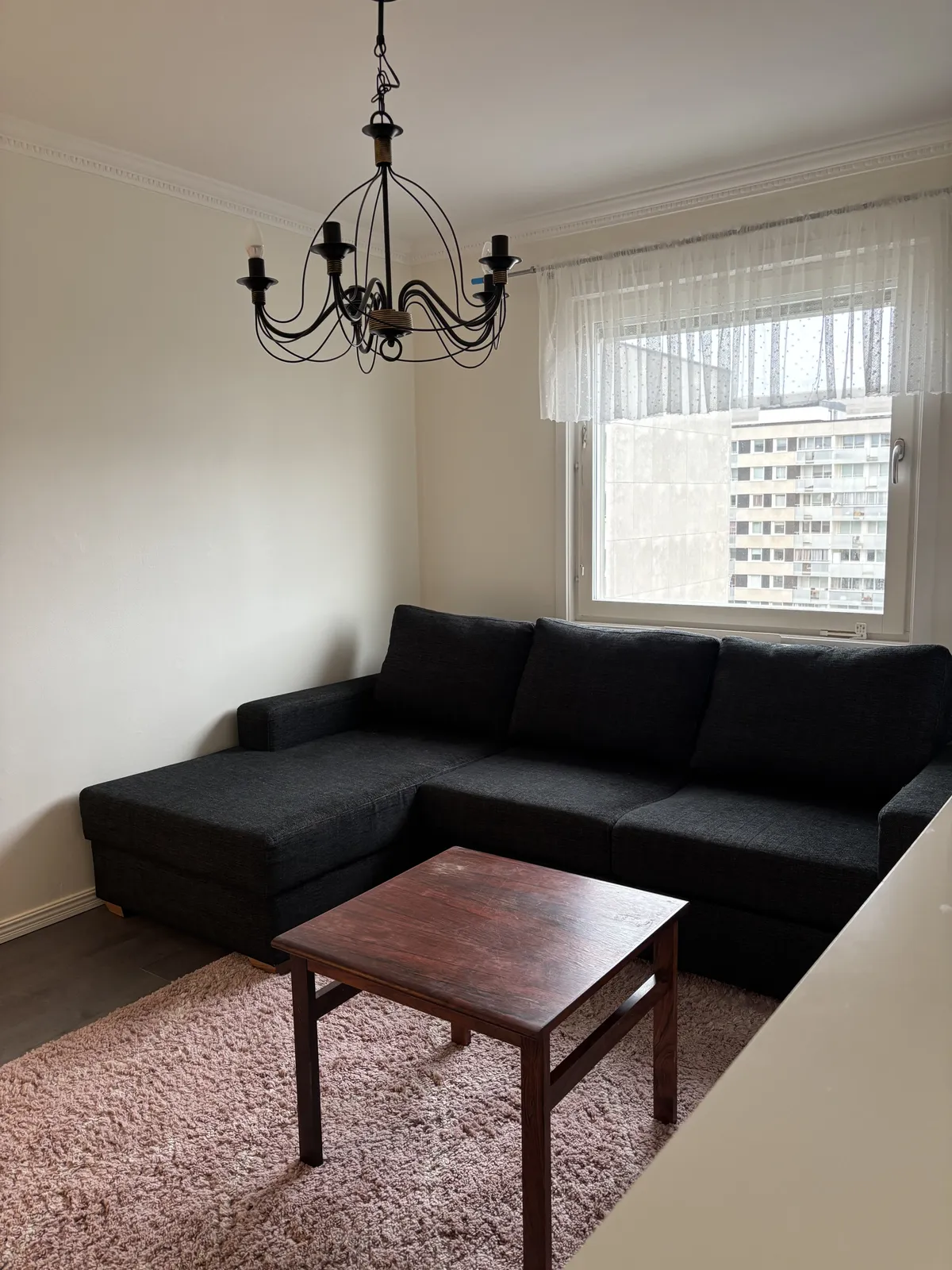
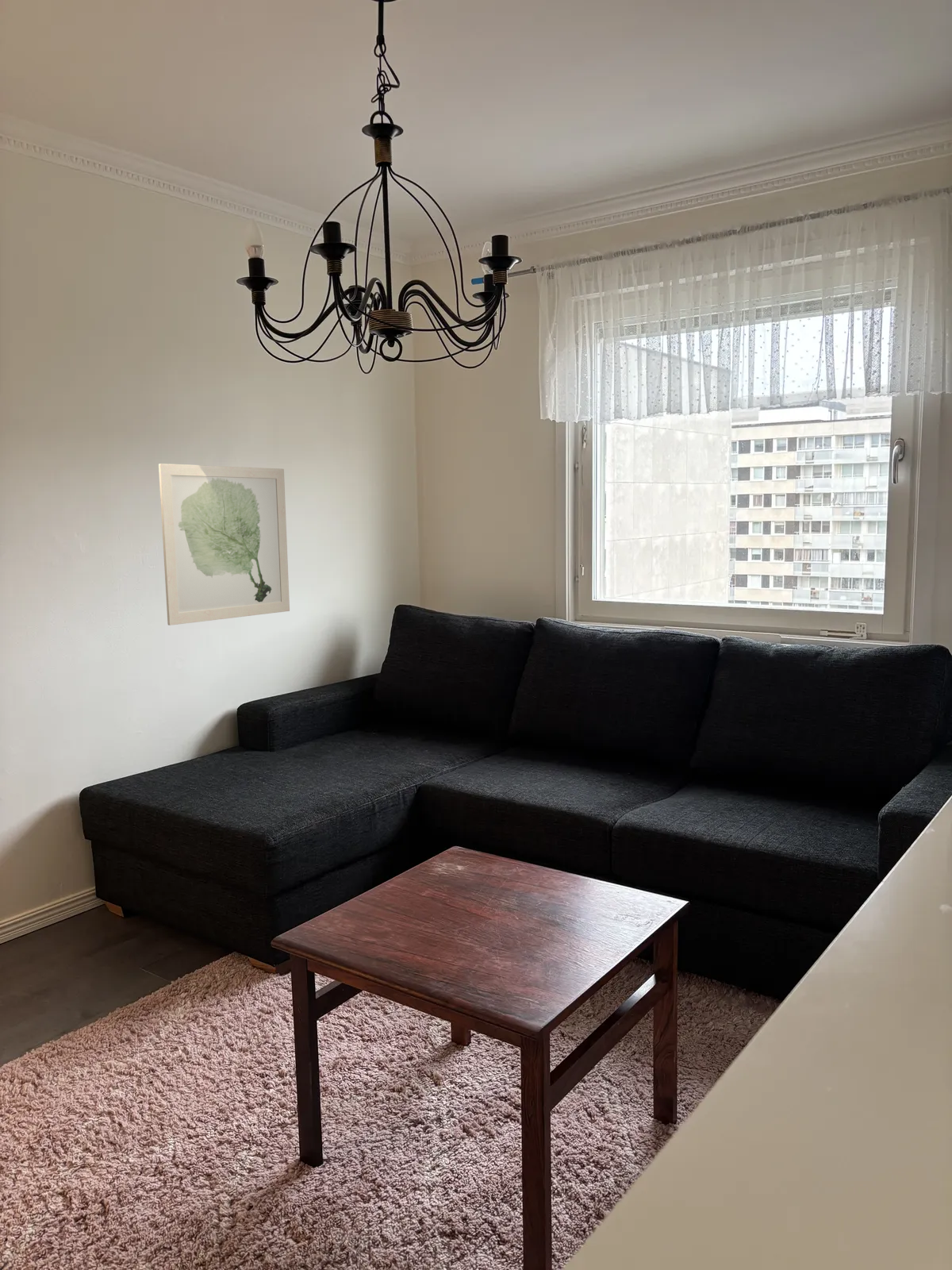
+ wall art [158,463,290,626]
